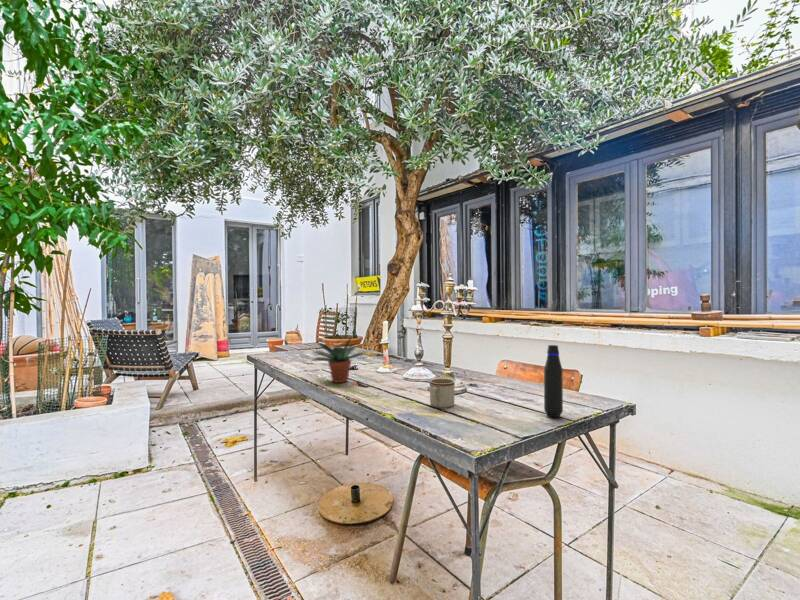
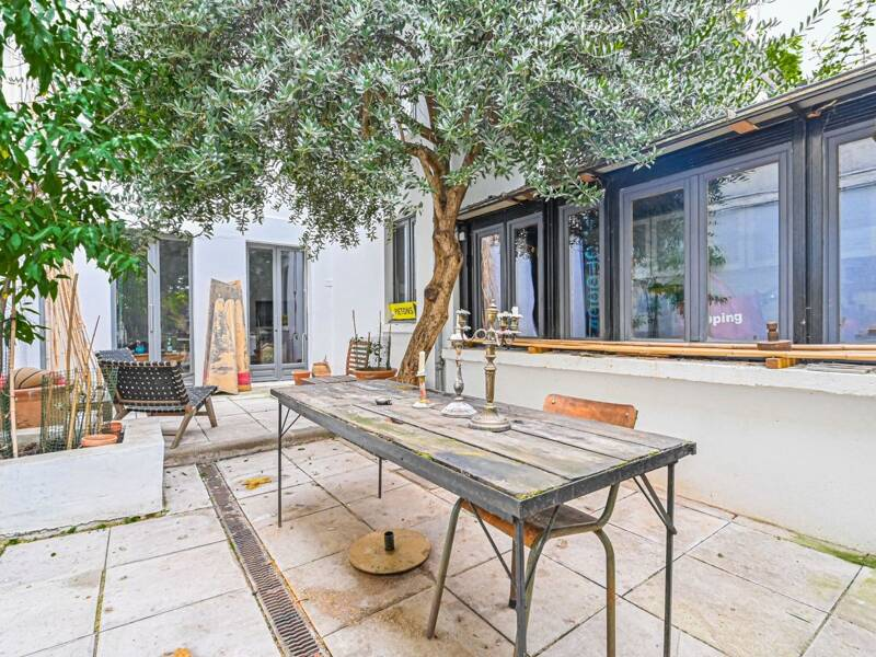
- potted plant [310,334,368,384]
- water bottle [543,344,564,419]
- mug [429,378,456,409]
